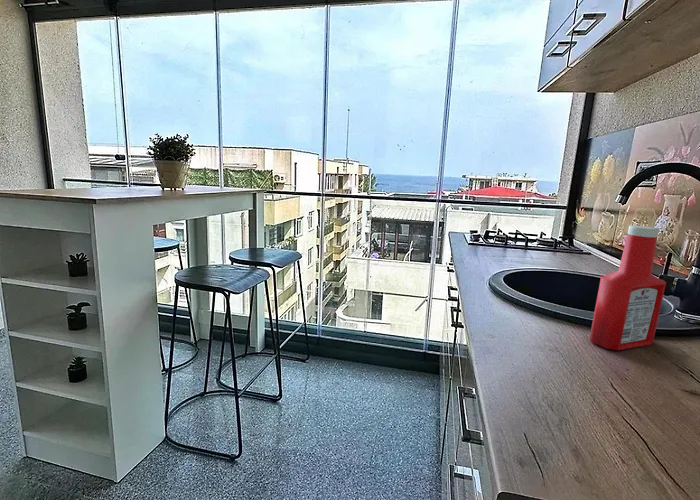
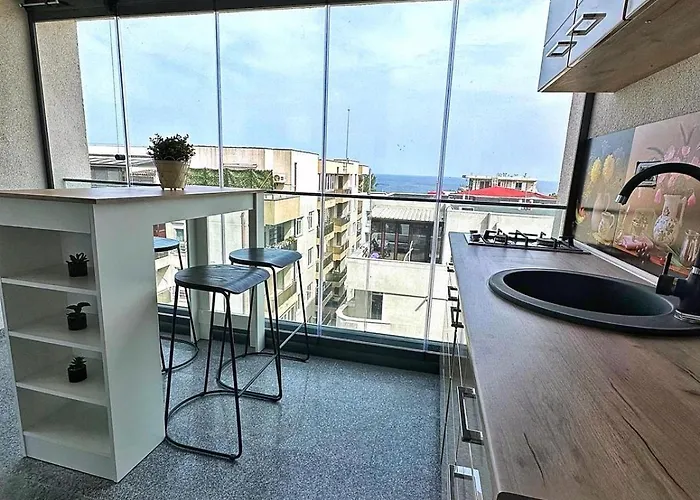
- soap bottle [589,225,667,352]
